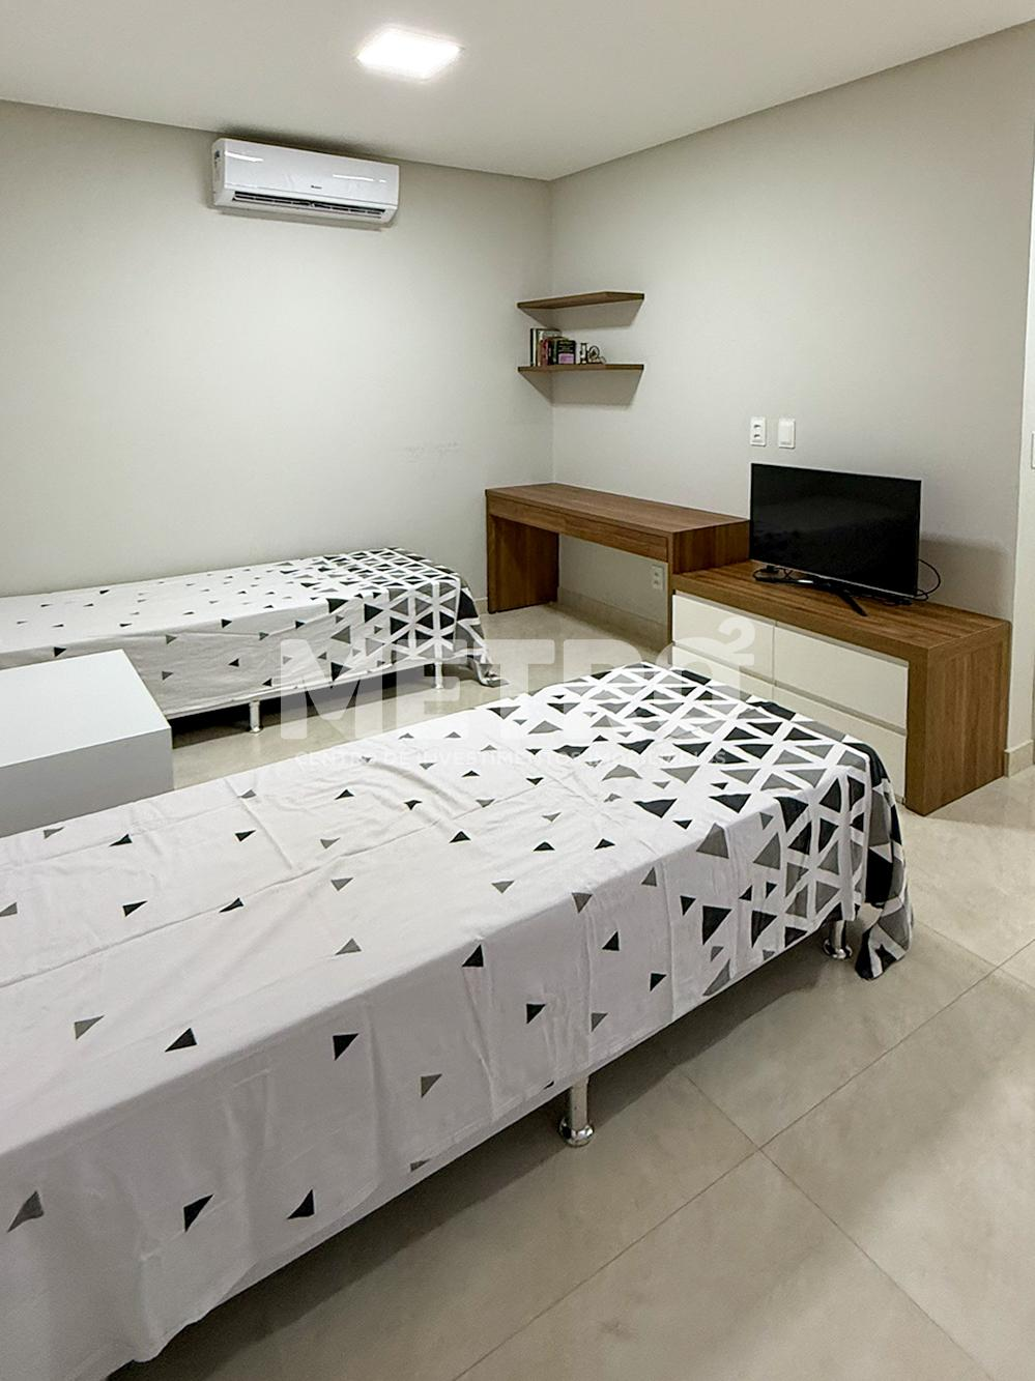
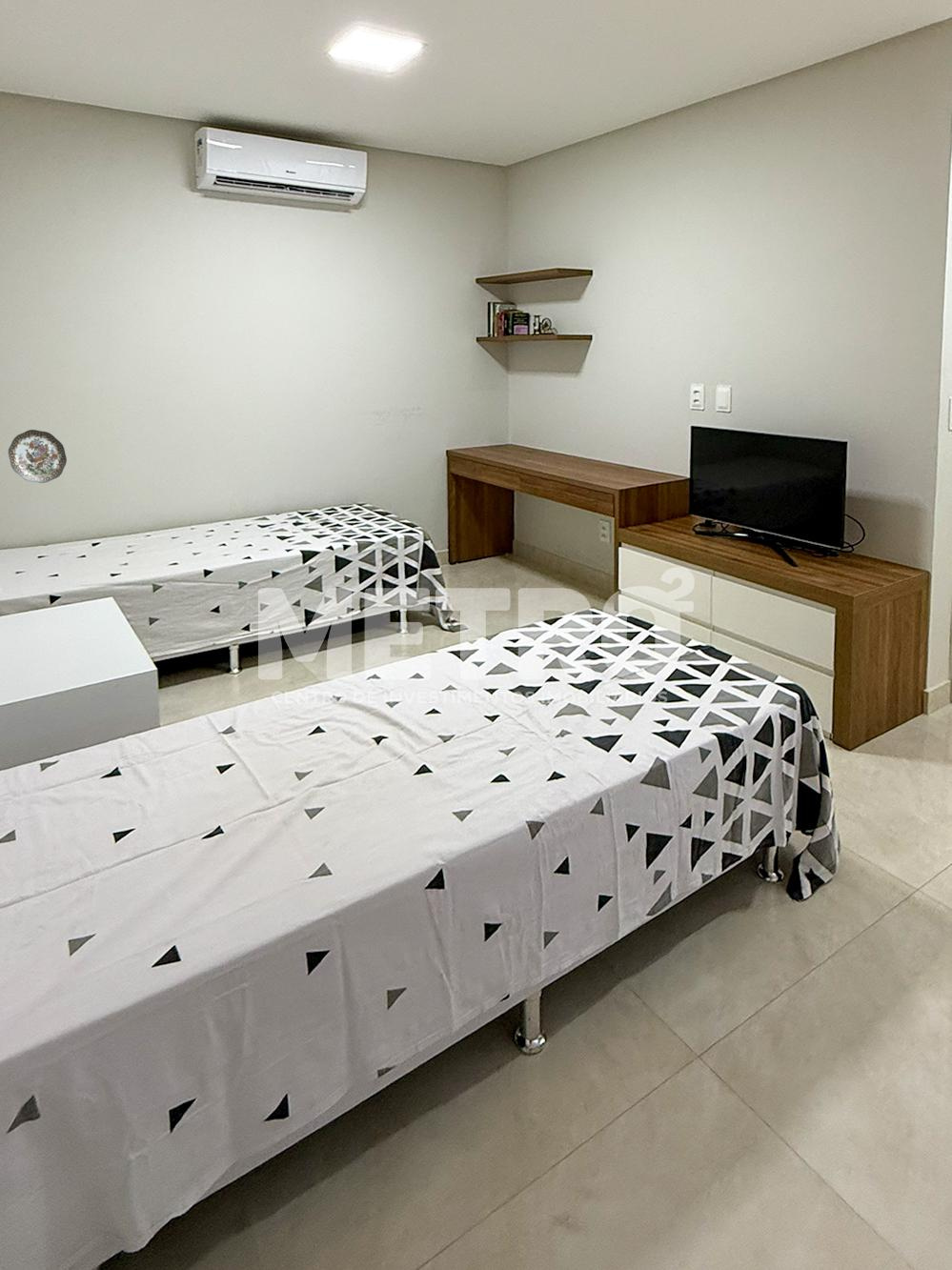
+ decorative plate [8,429,68,484]
